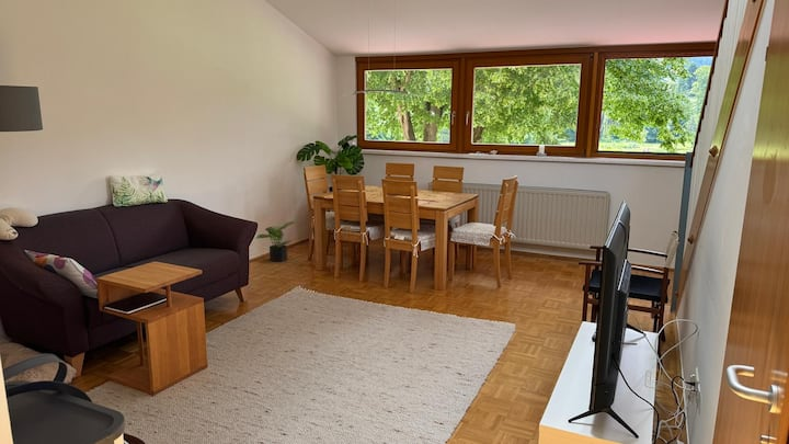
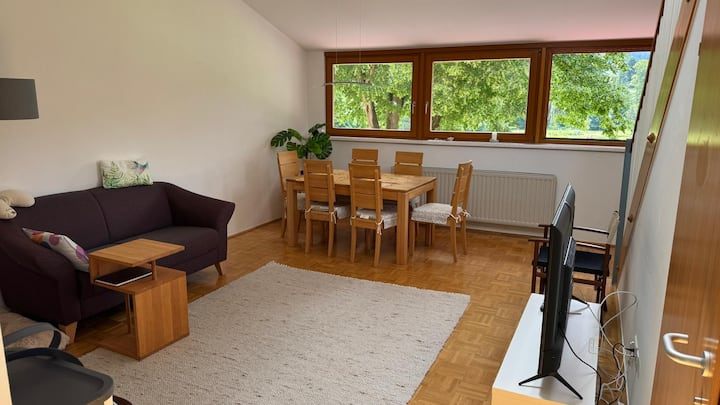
- potted plant [255,220,298,263]
